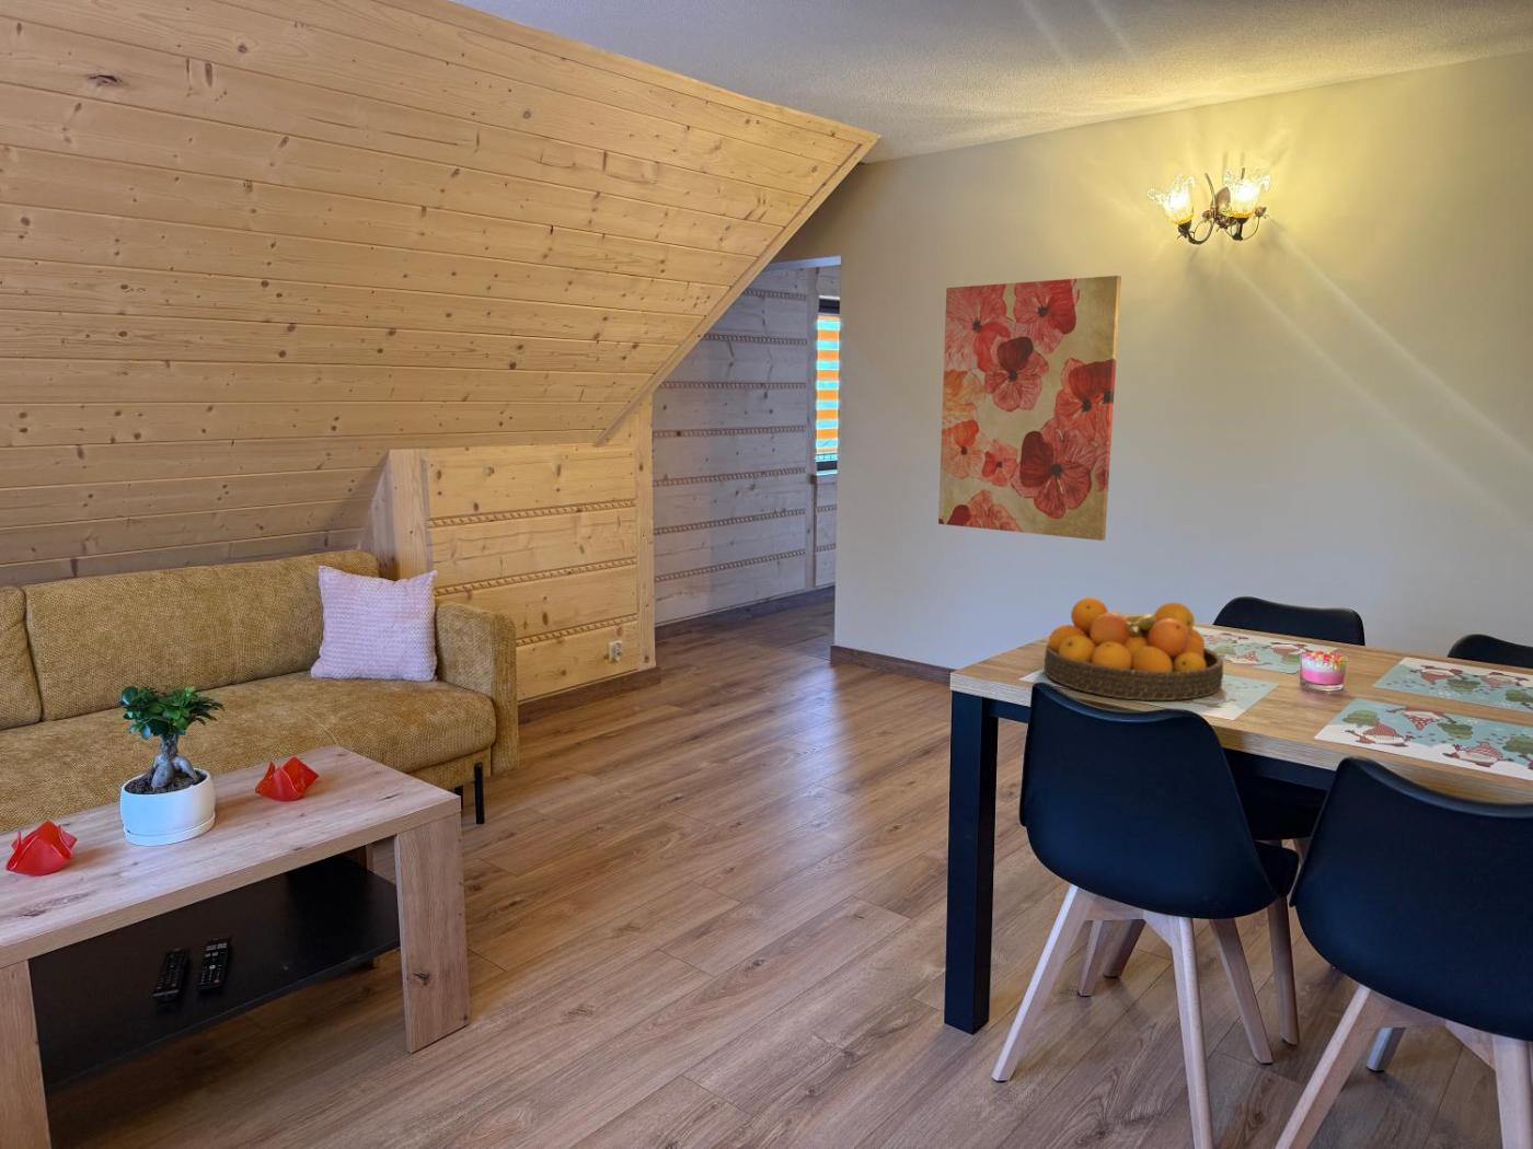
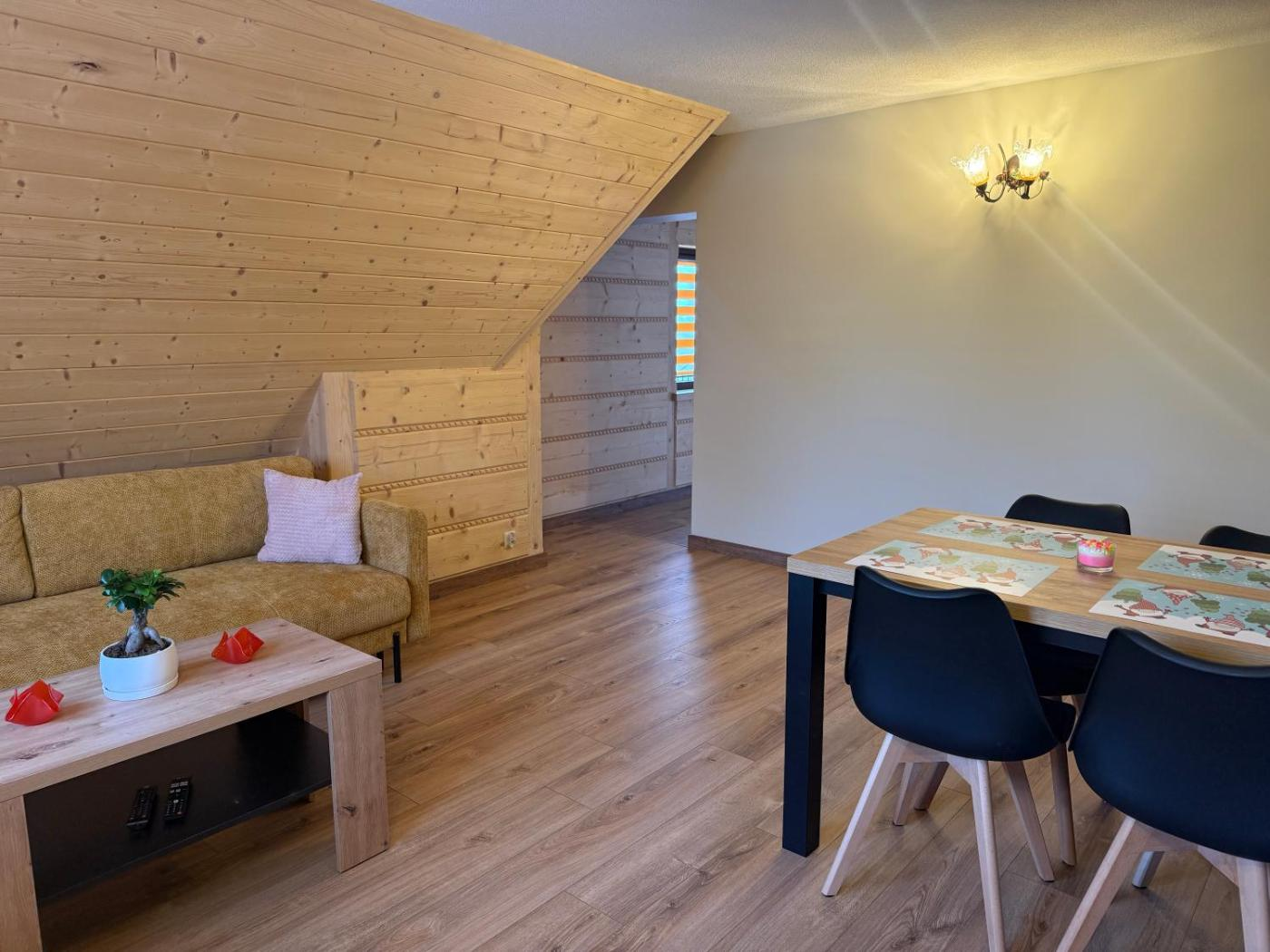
- fruit bowl [1044,596,1224,701]
- wall art [938,275,1123,542]
